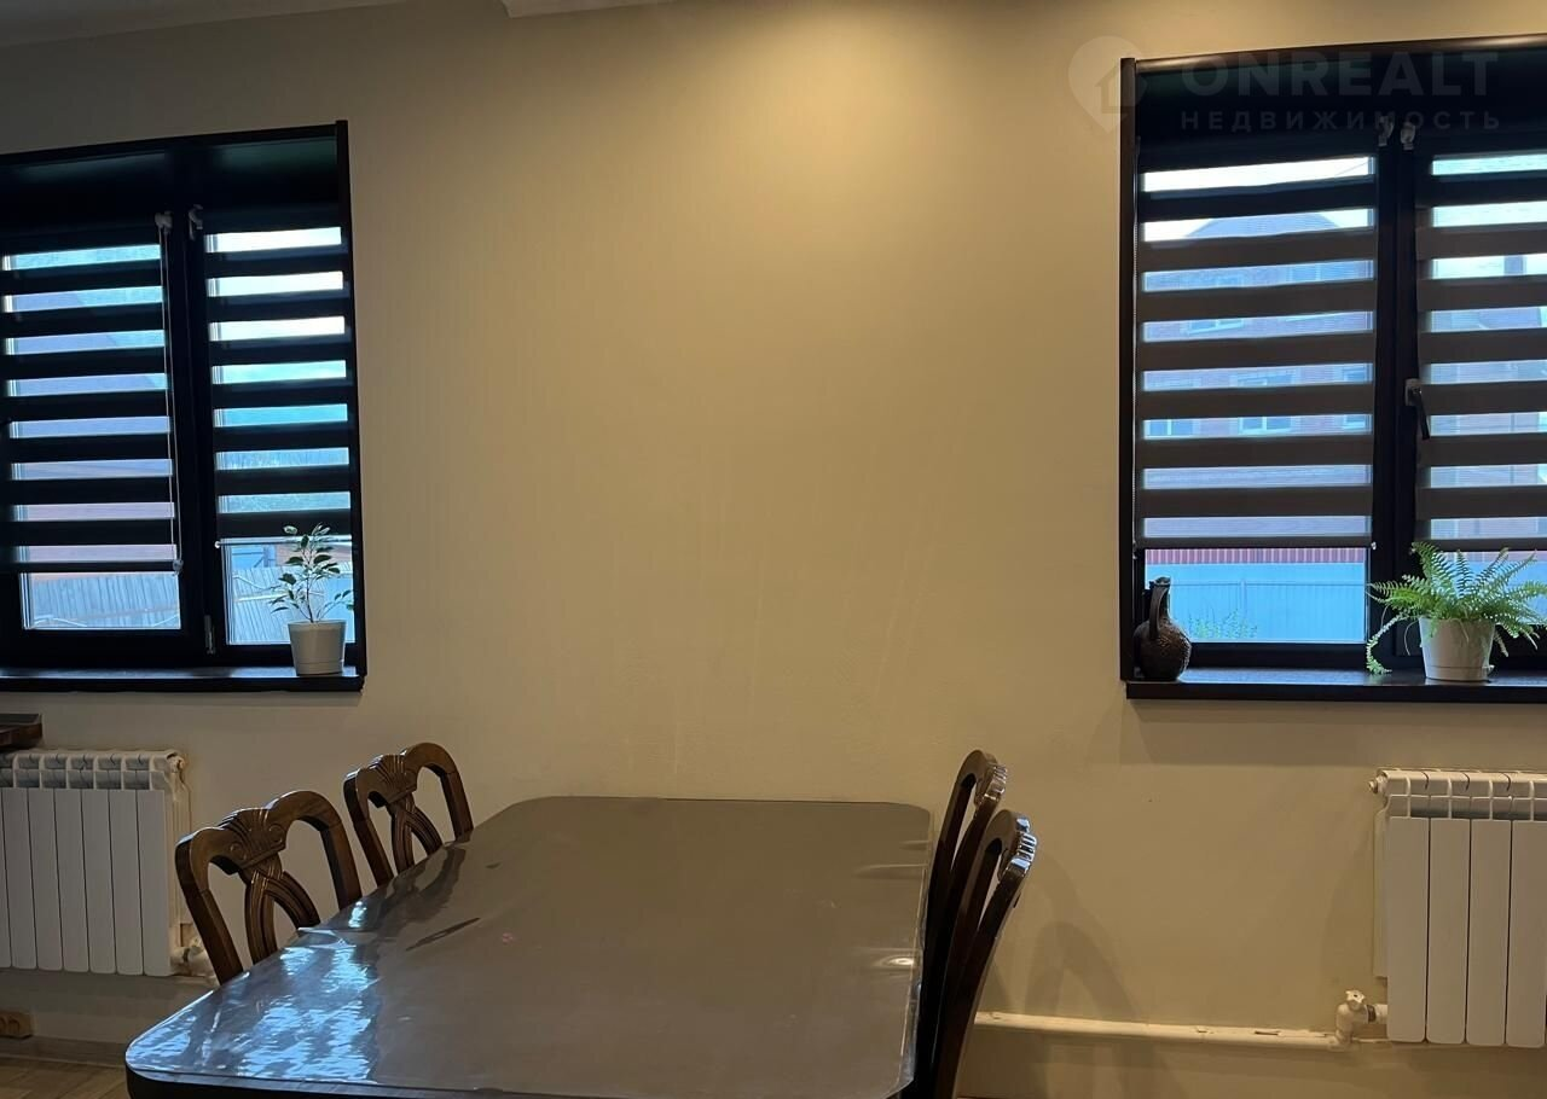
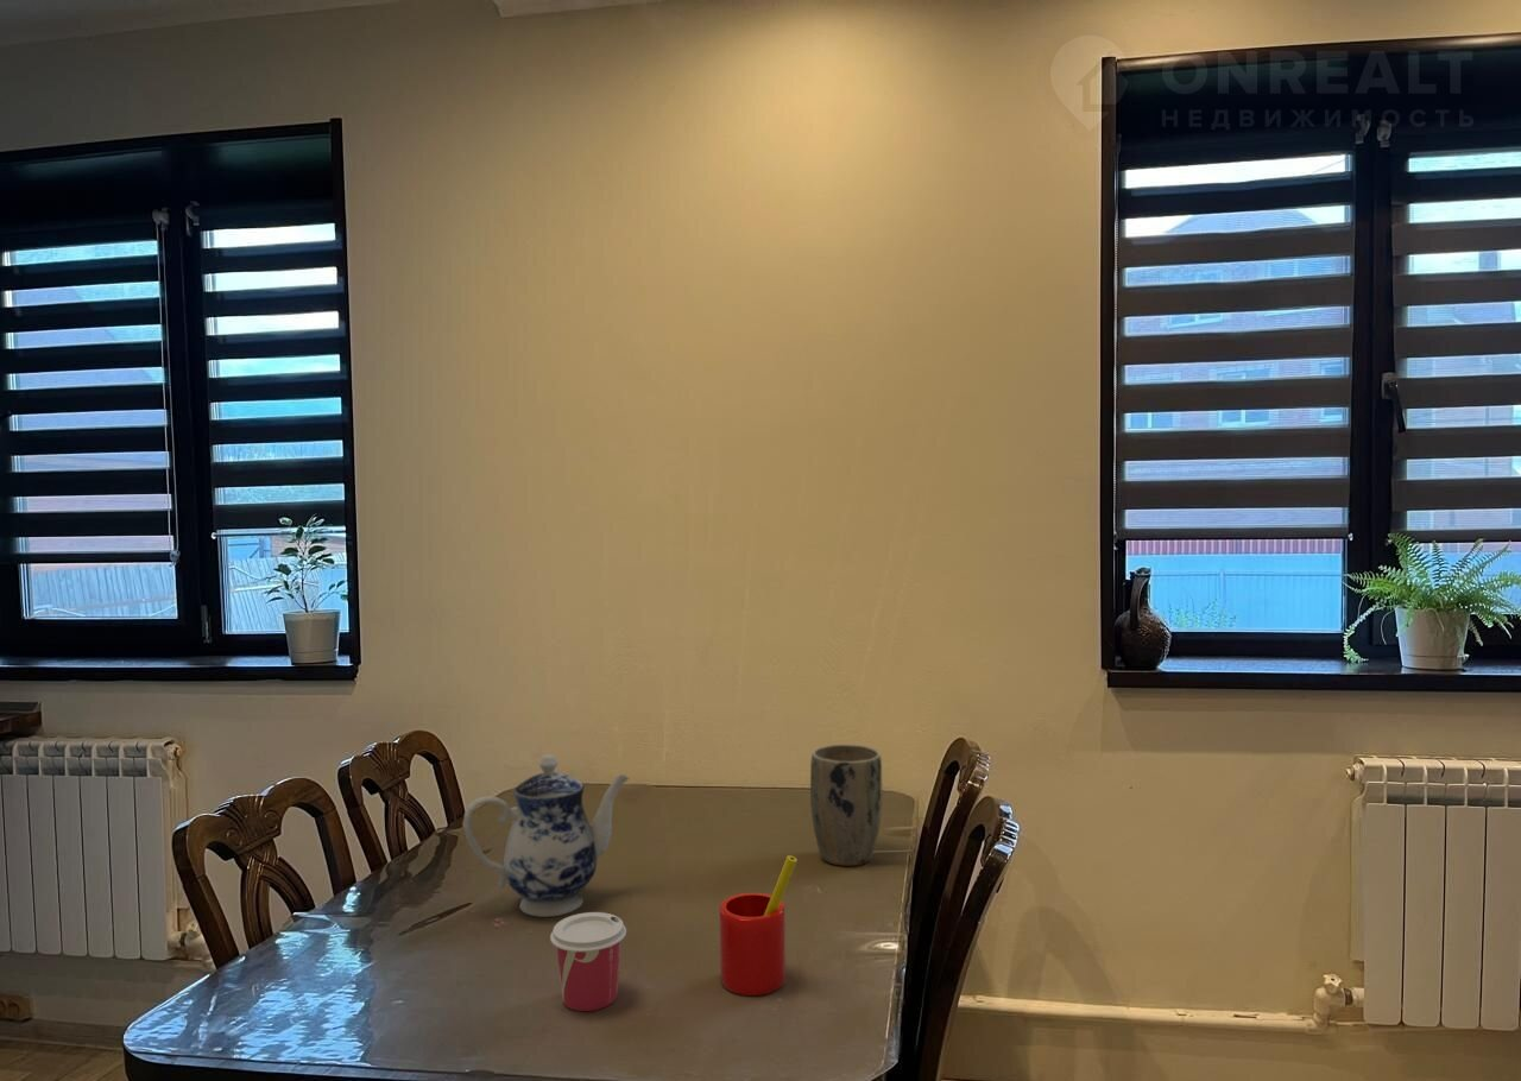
+ cup [549,911,627,1012]
+ straw [719,854,799,997]
+ plant pot [809,744,884,867]
+ teapot [462,753,631,918]
